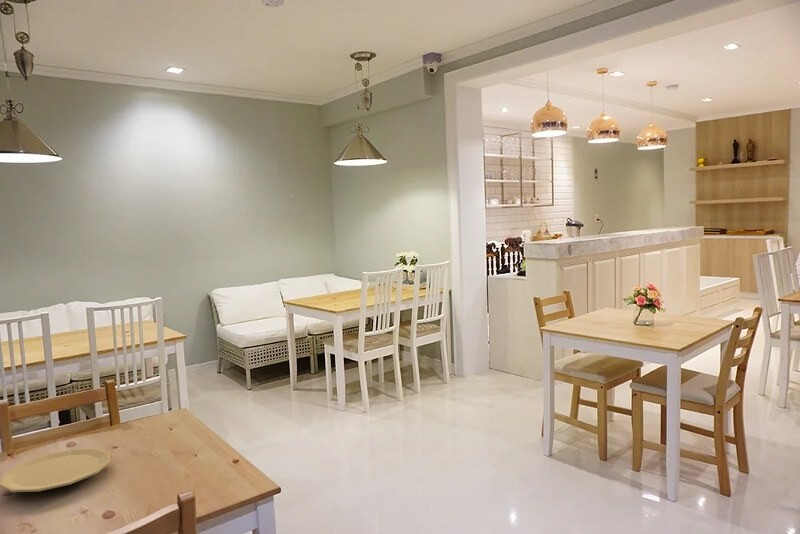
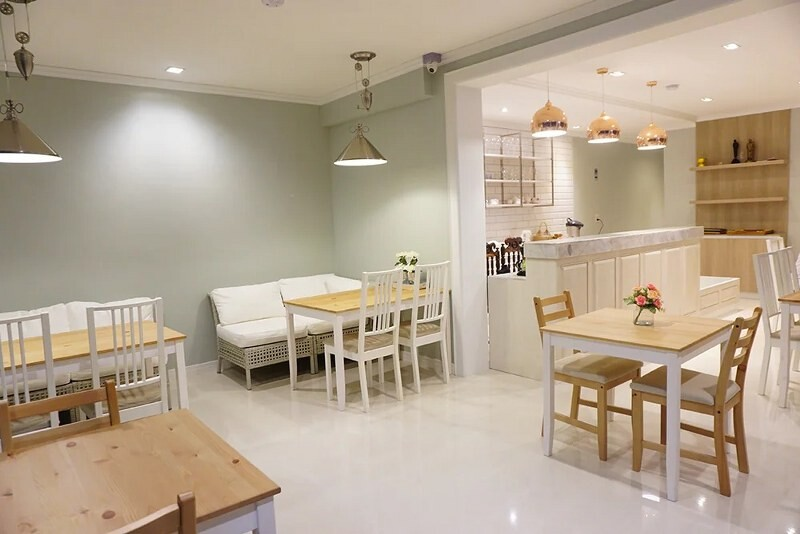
- plate [0,447,111,493]
